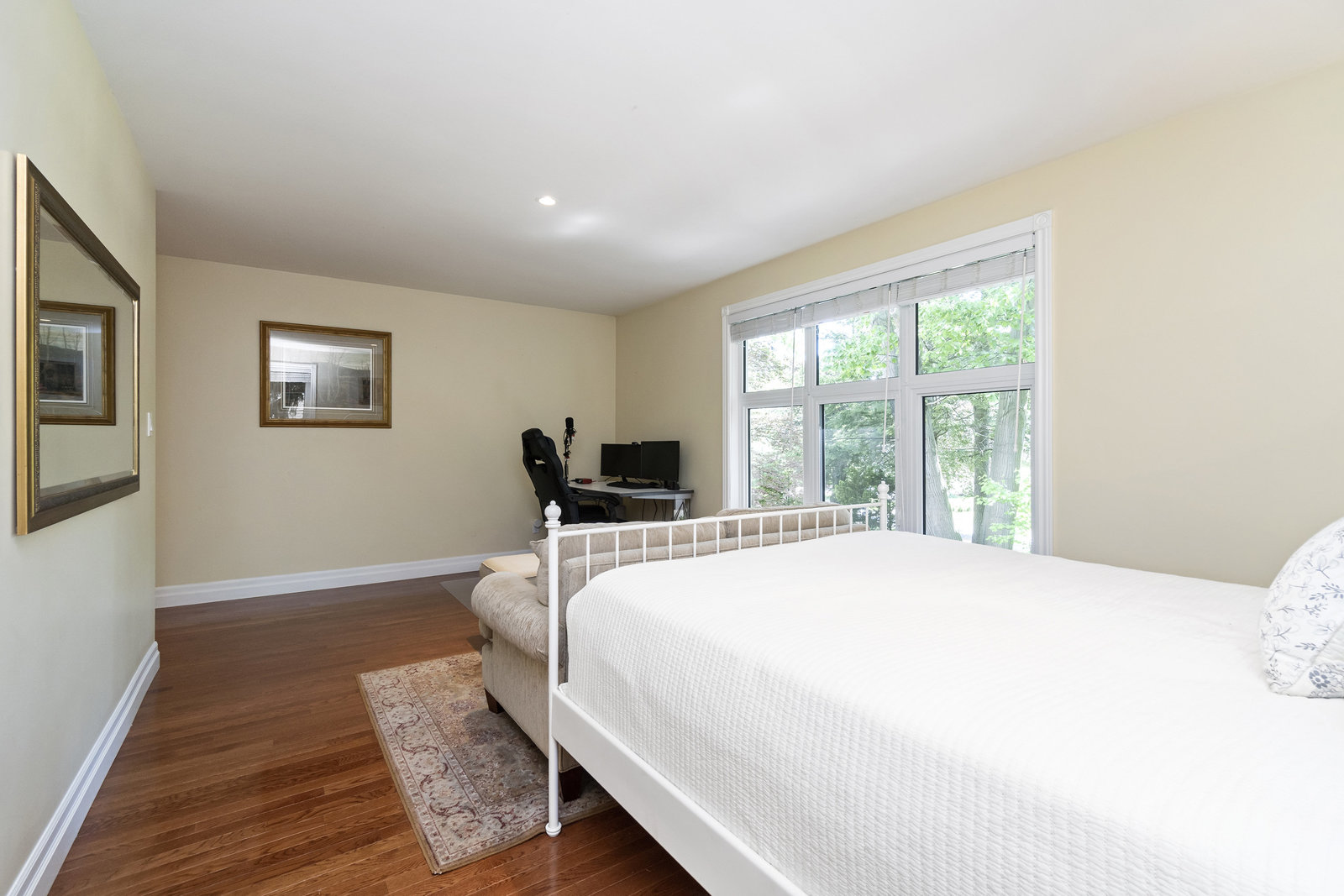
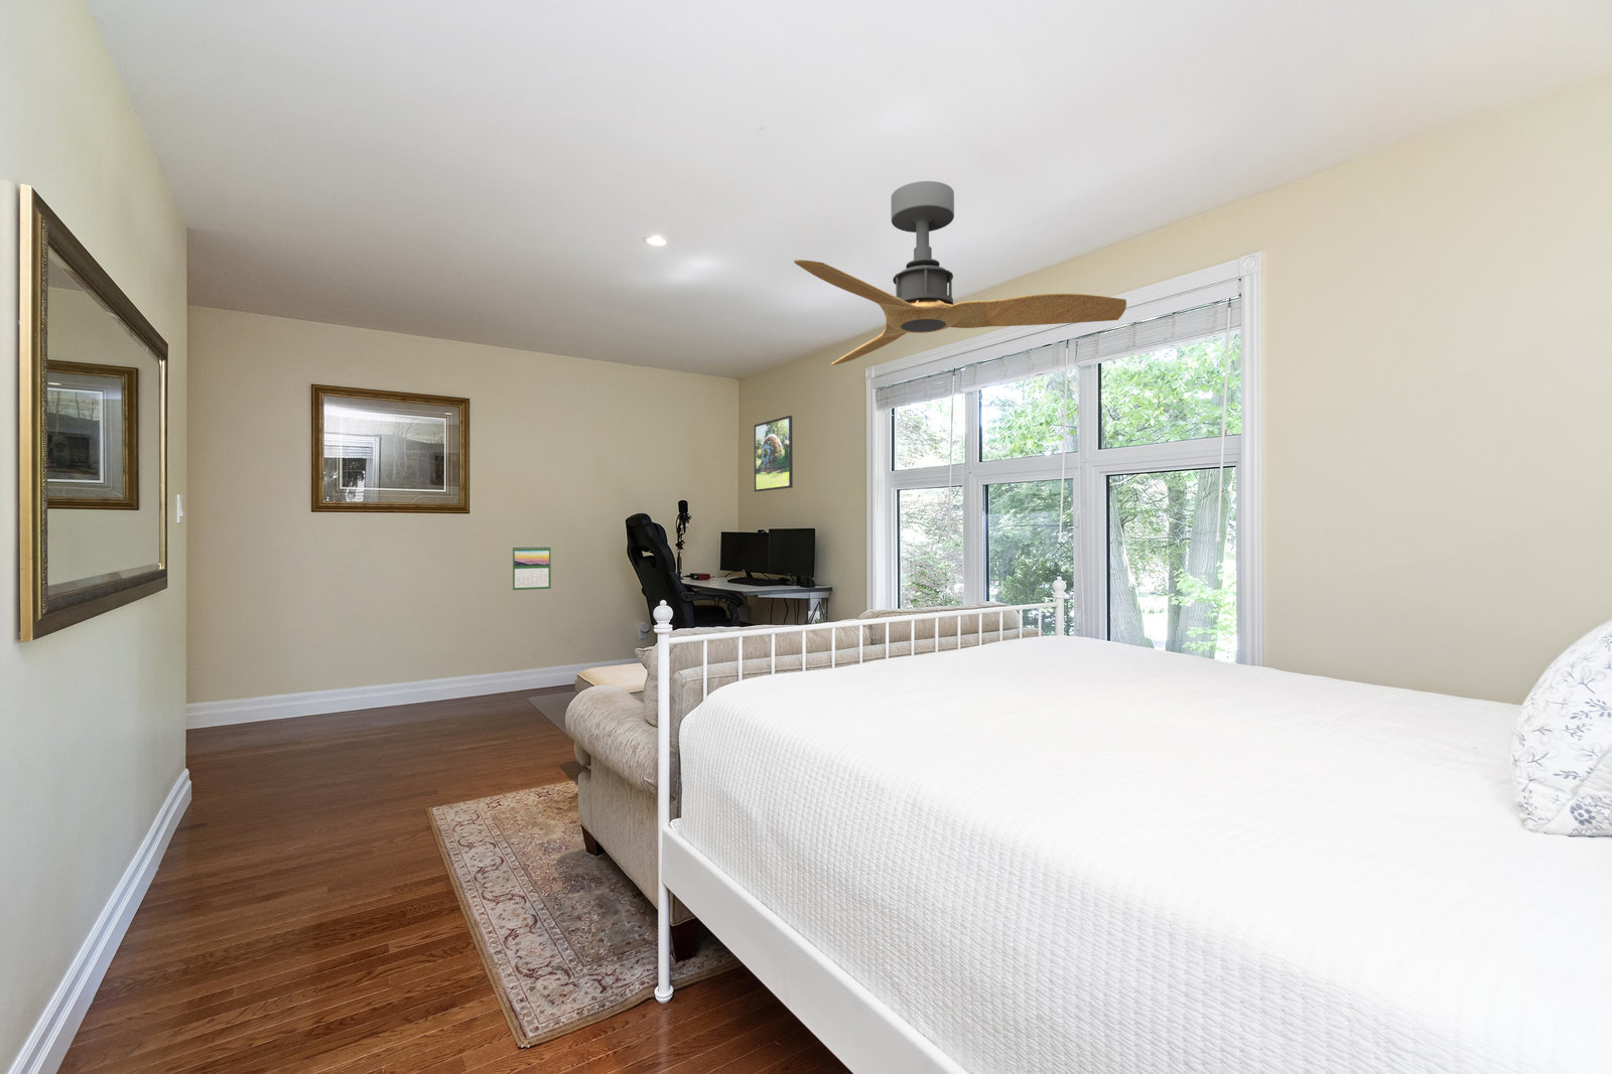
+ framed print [753,415,794,493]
+ ceiling fan [793,180,1127,367]
+ calendar [512,544,552,591]
